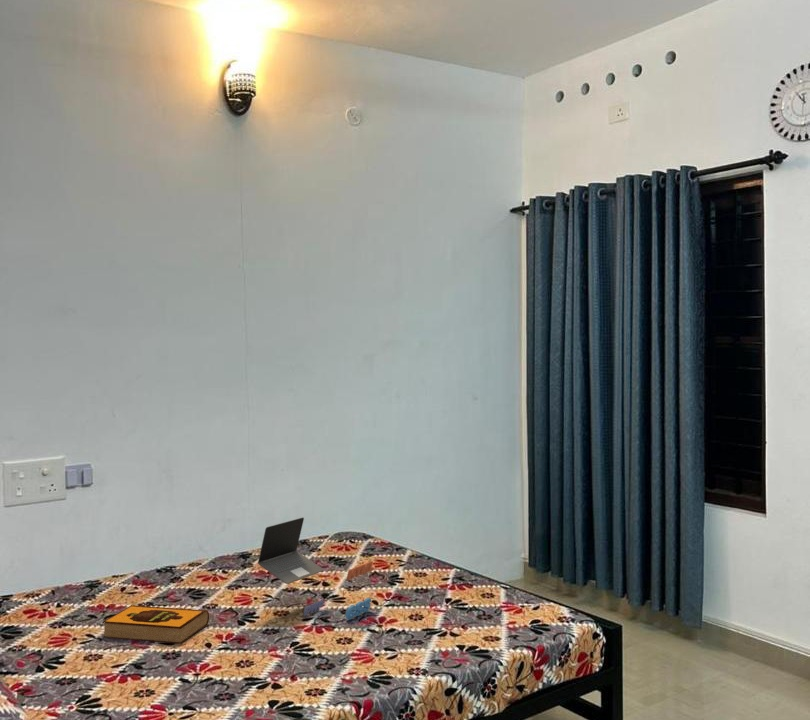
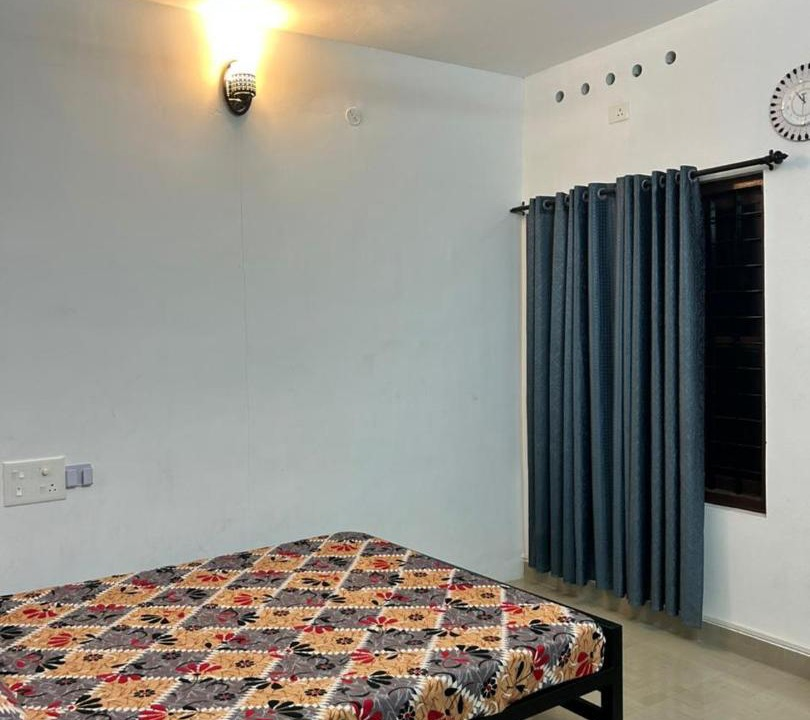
- hardback book [101,604,210,645]
- laptop [257,517,375,621]
